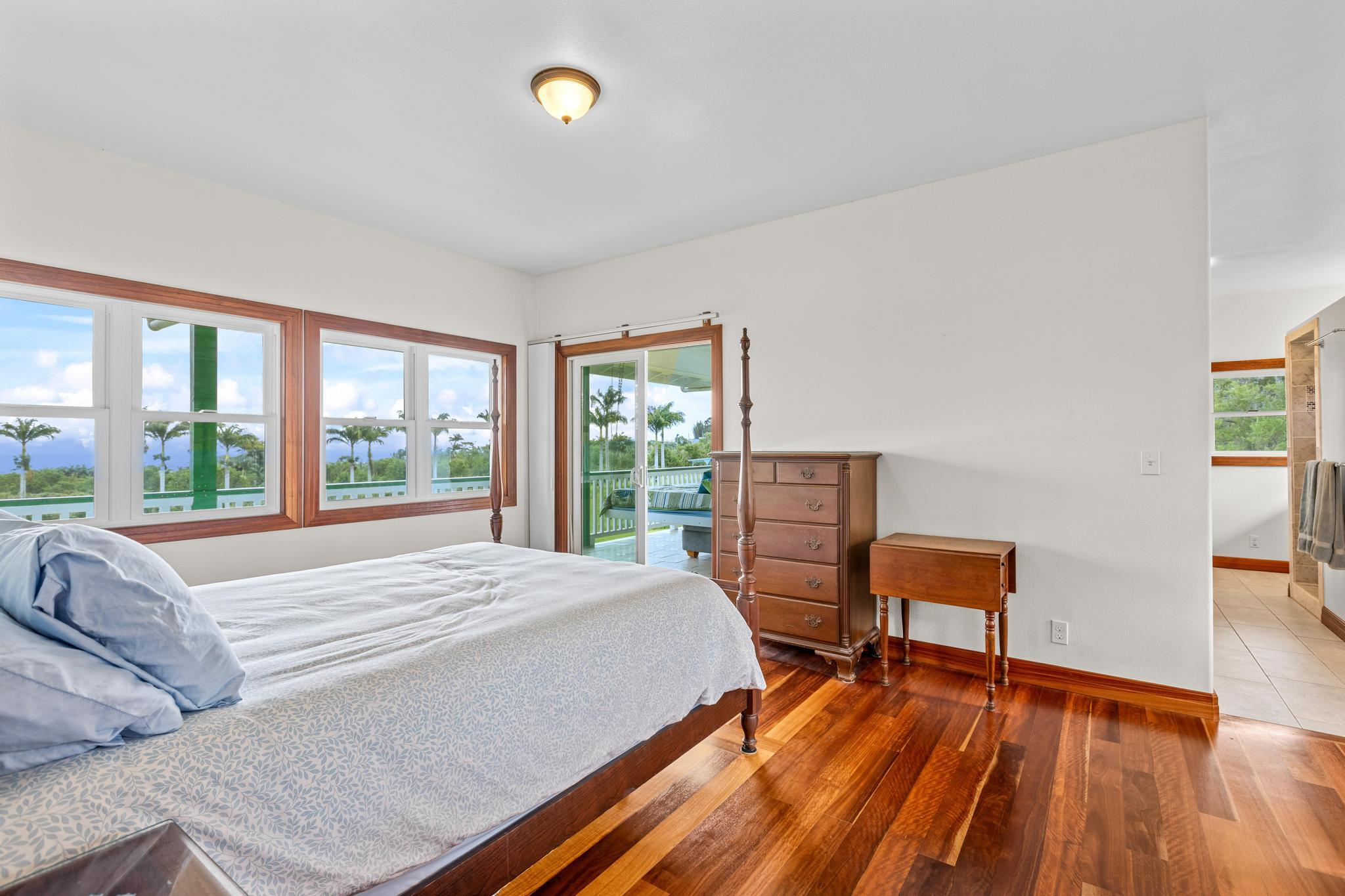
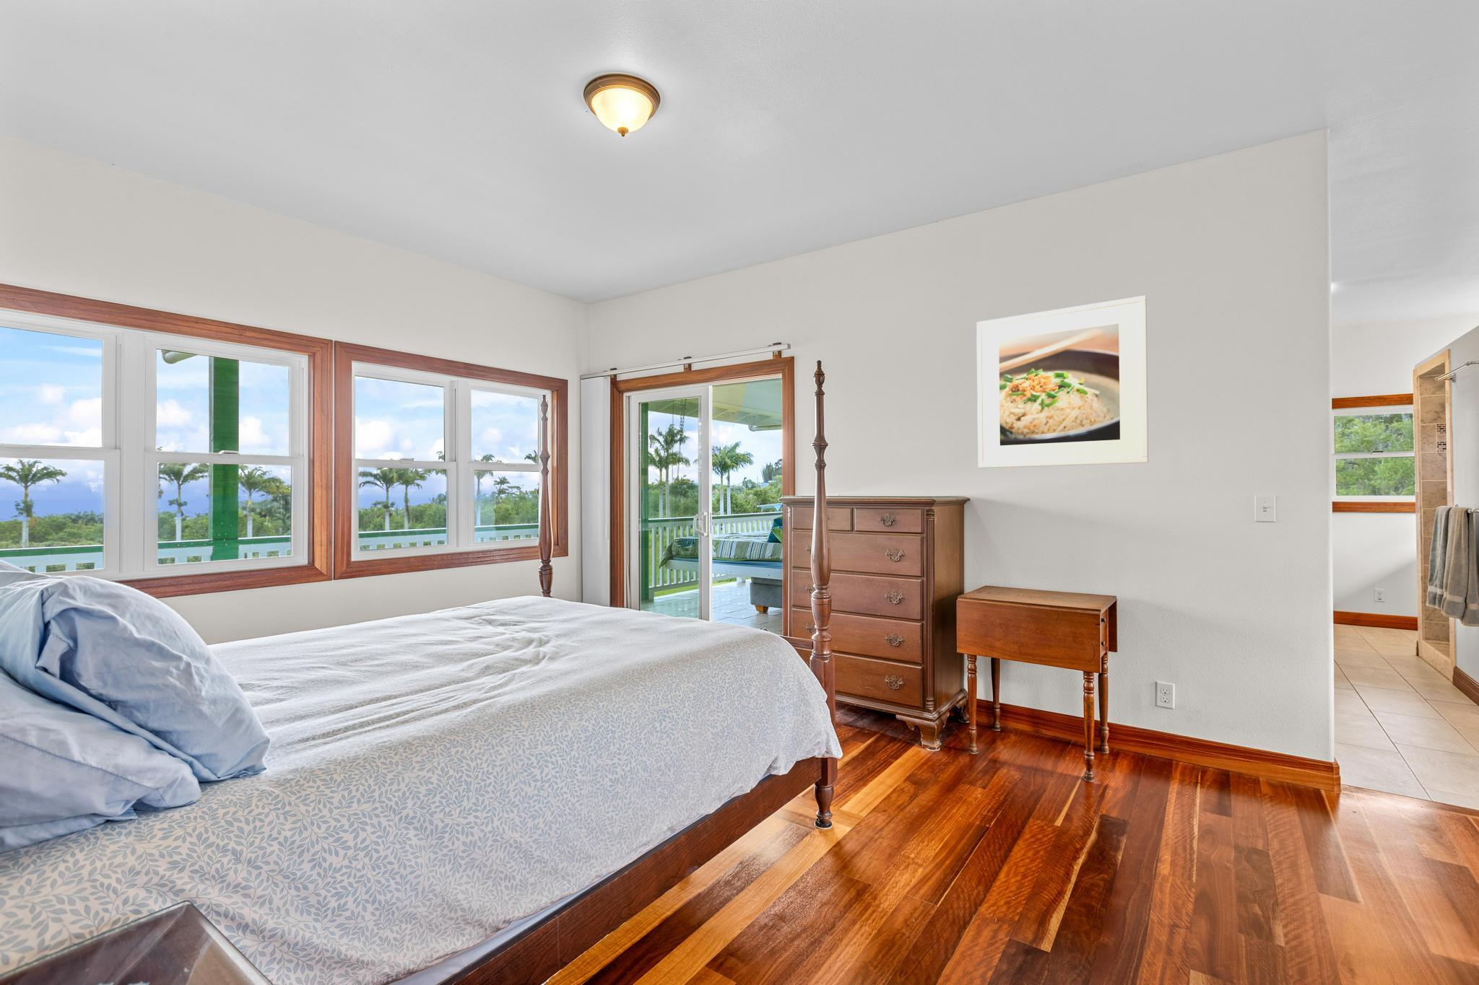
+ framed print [975,295,1149,468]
